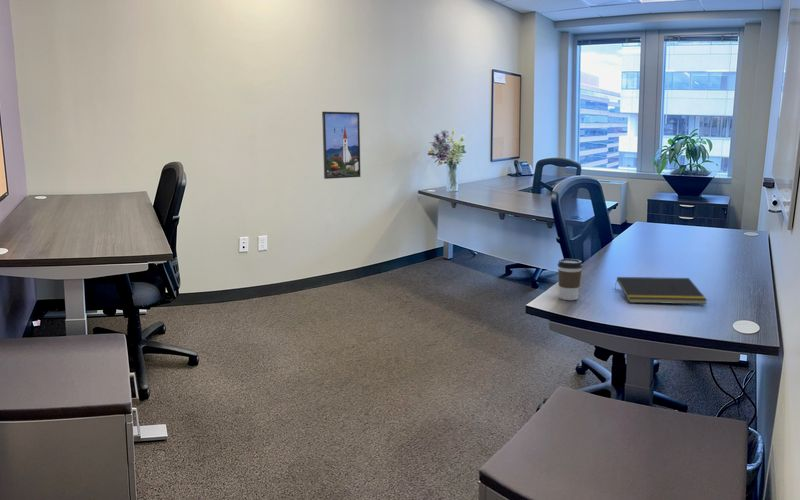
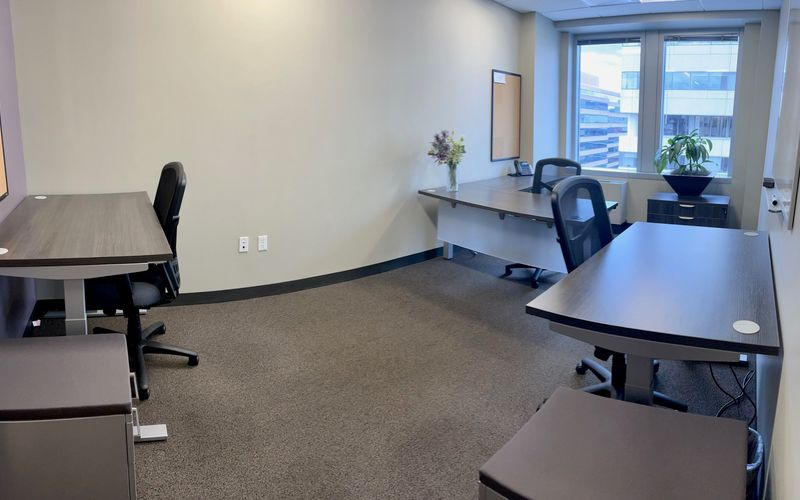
- coffee cup [557,258,584,301]
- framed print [321,111,362,180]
- notepad [614,276,708,305]
